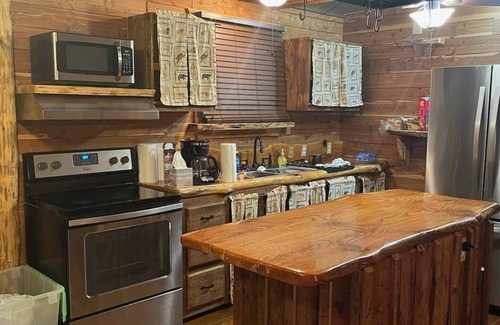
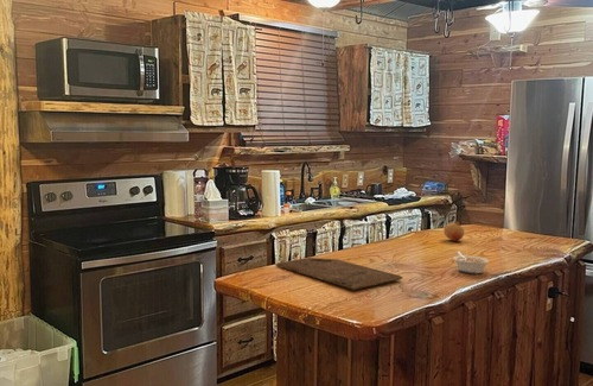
+ legume [452,251,490,274]
+ fruit [442,220,465,242]
+ cutting board [275,257,403,291]
